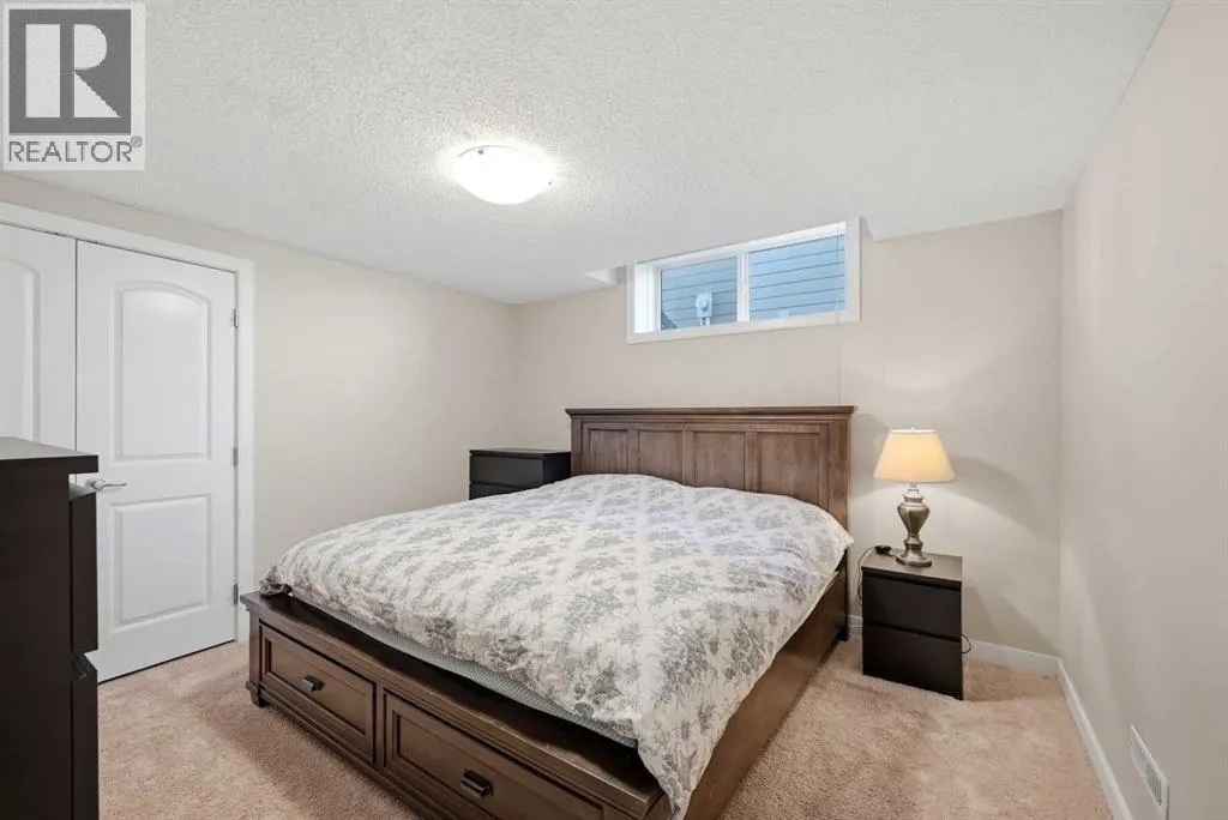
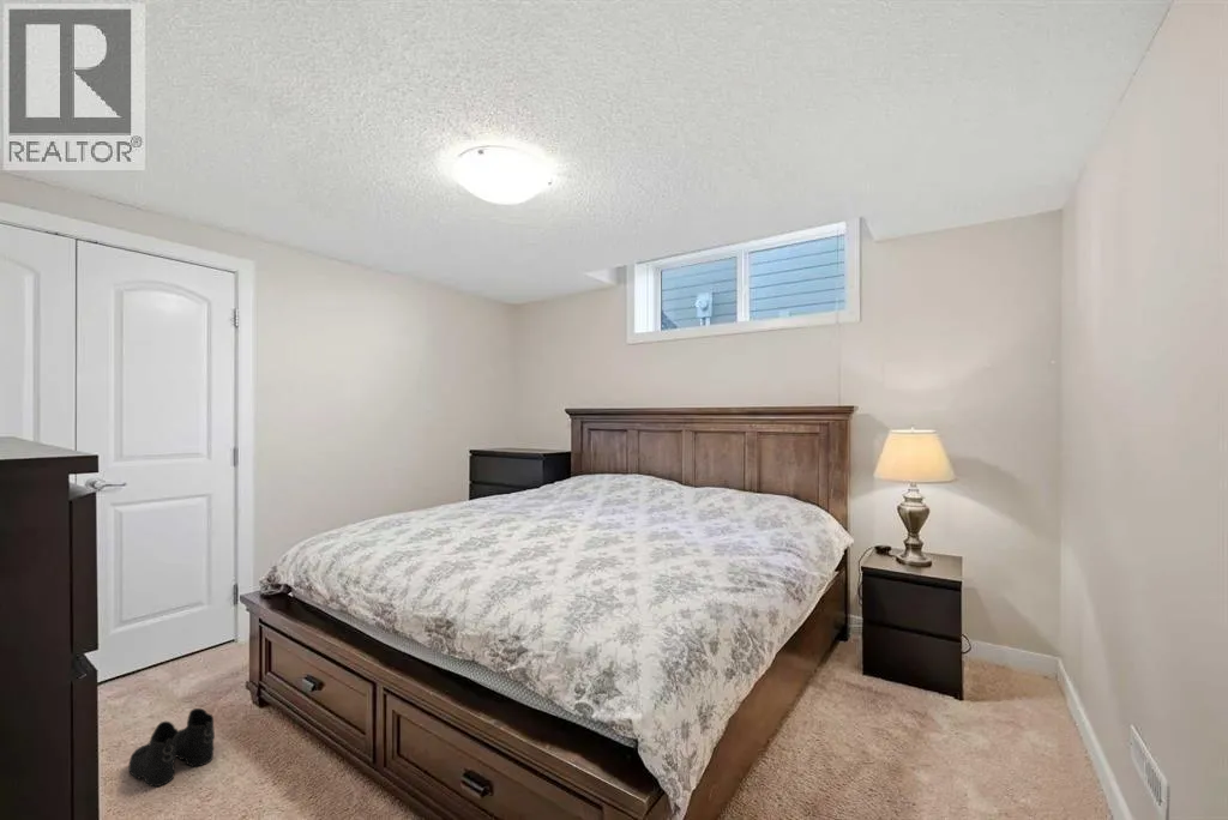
+ boots [127,707,216,788]
